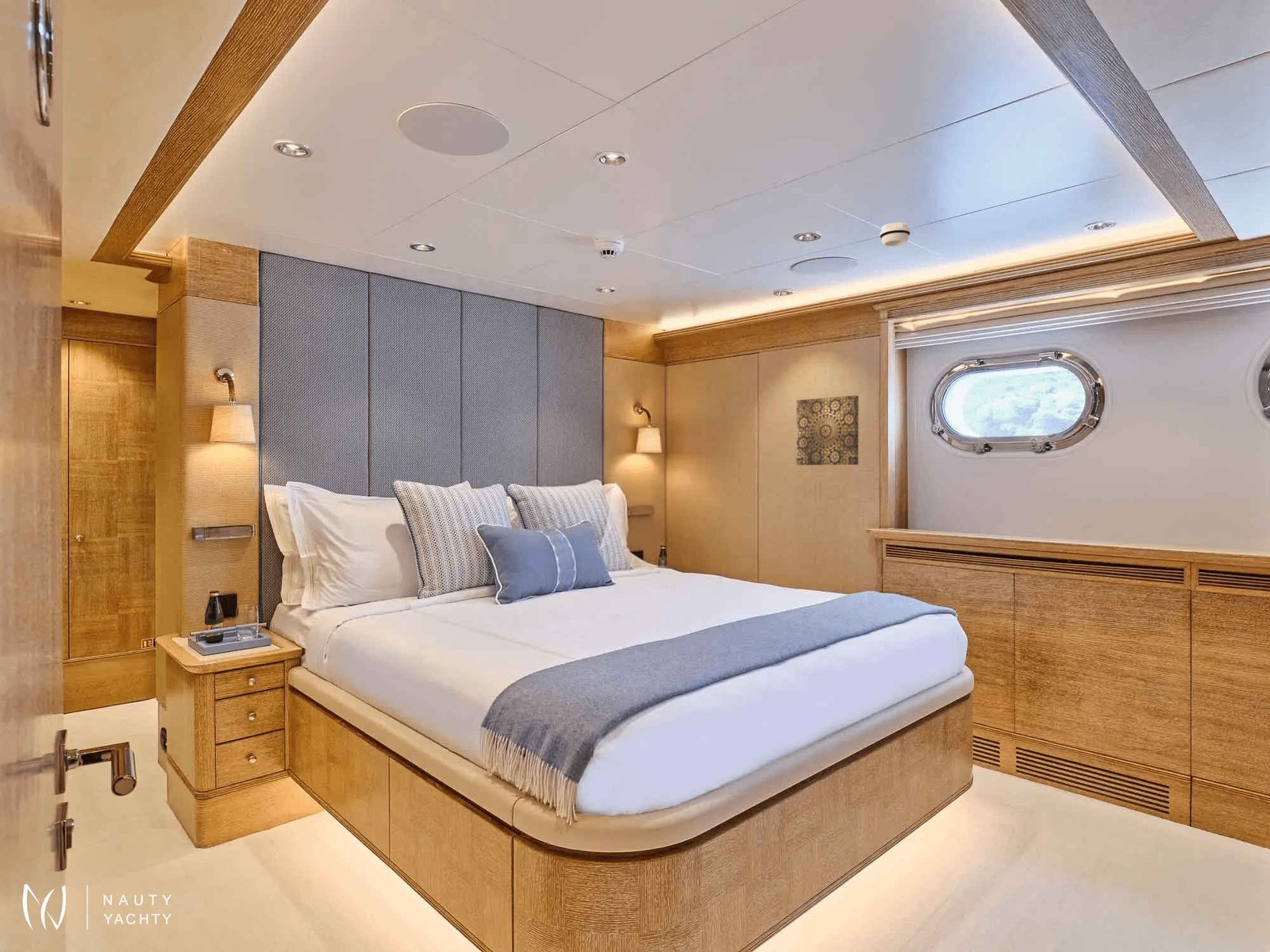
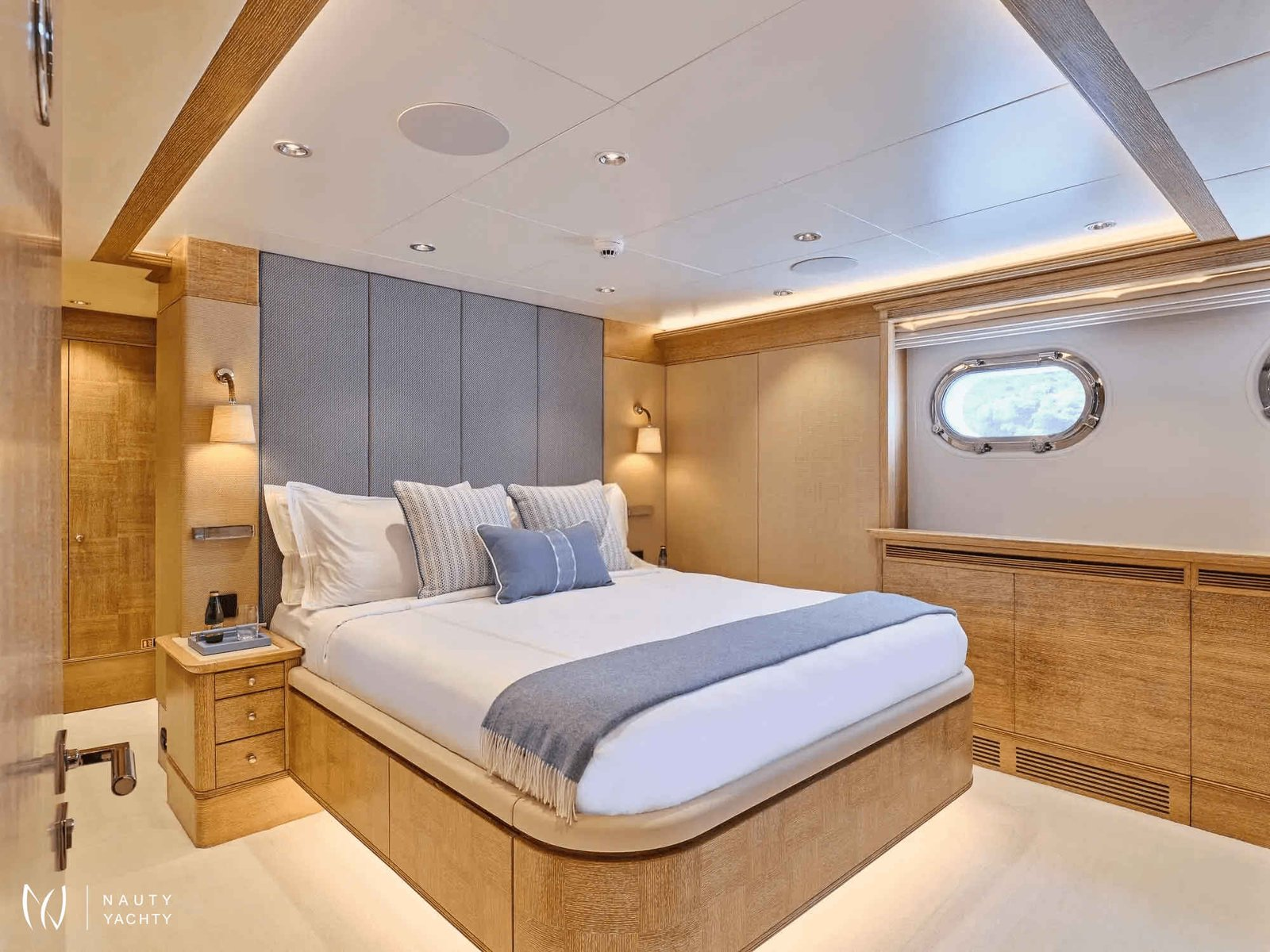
- wall art [796,395,860,466]
- smoke detector [879,221,911,247]
